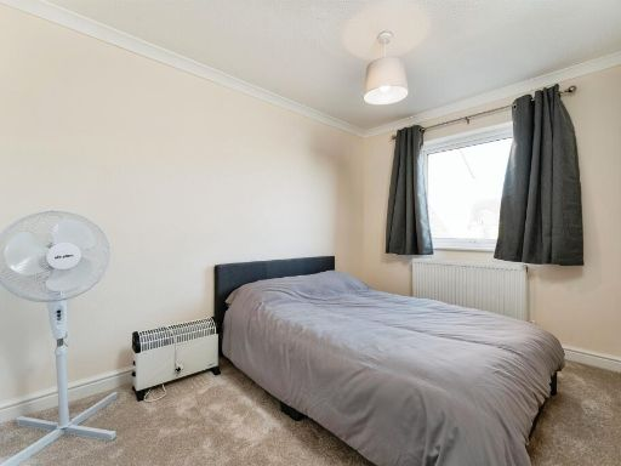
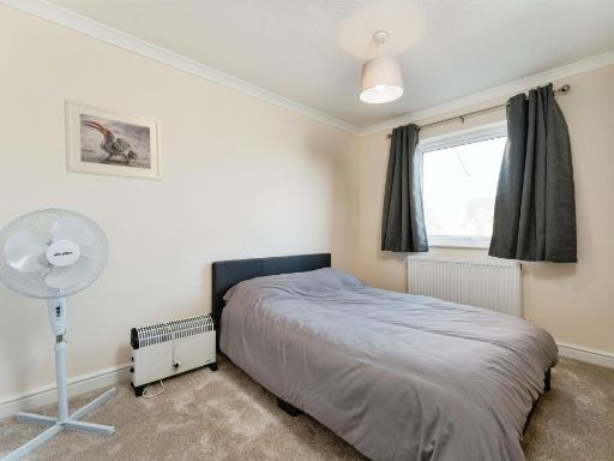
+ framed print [64,97,163,181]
